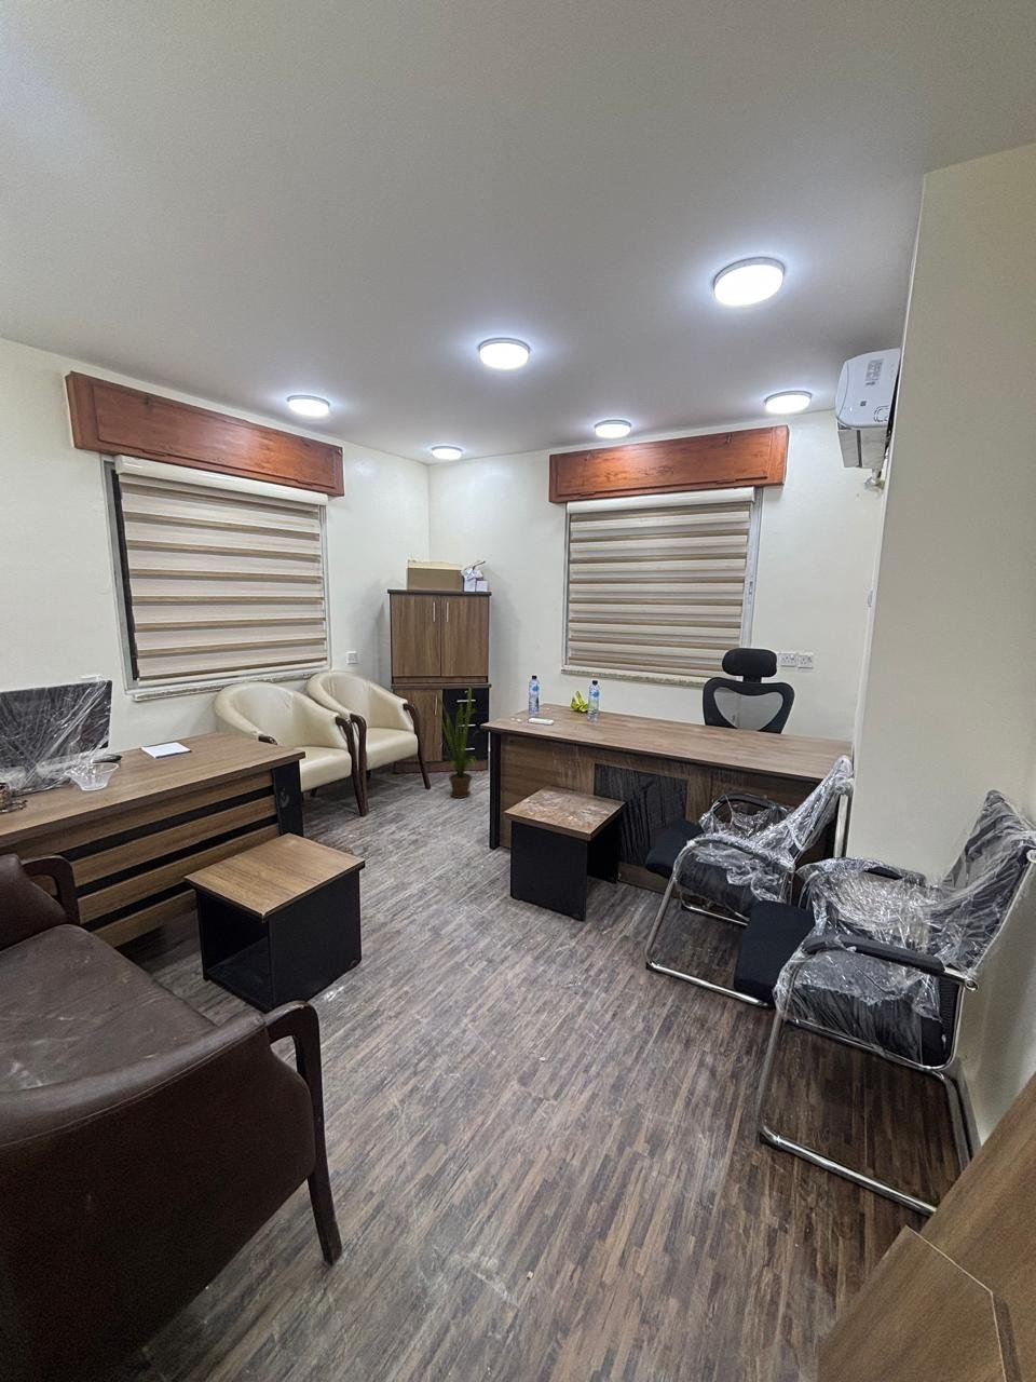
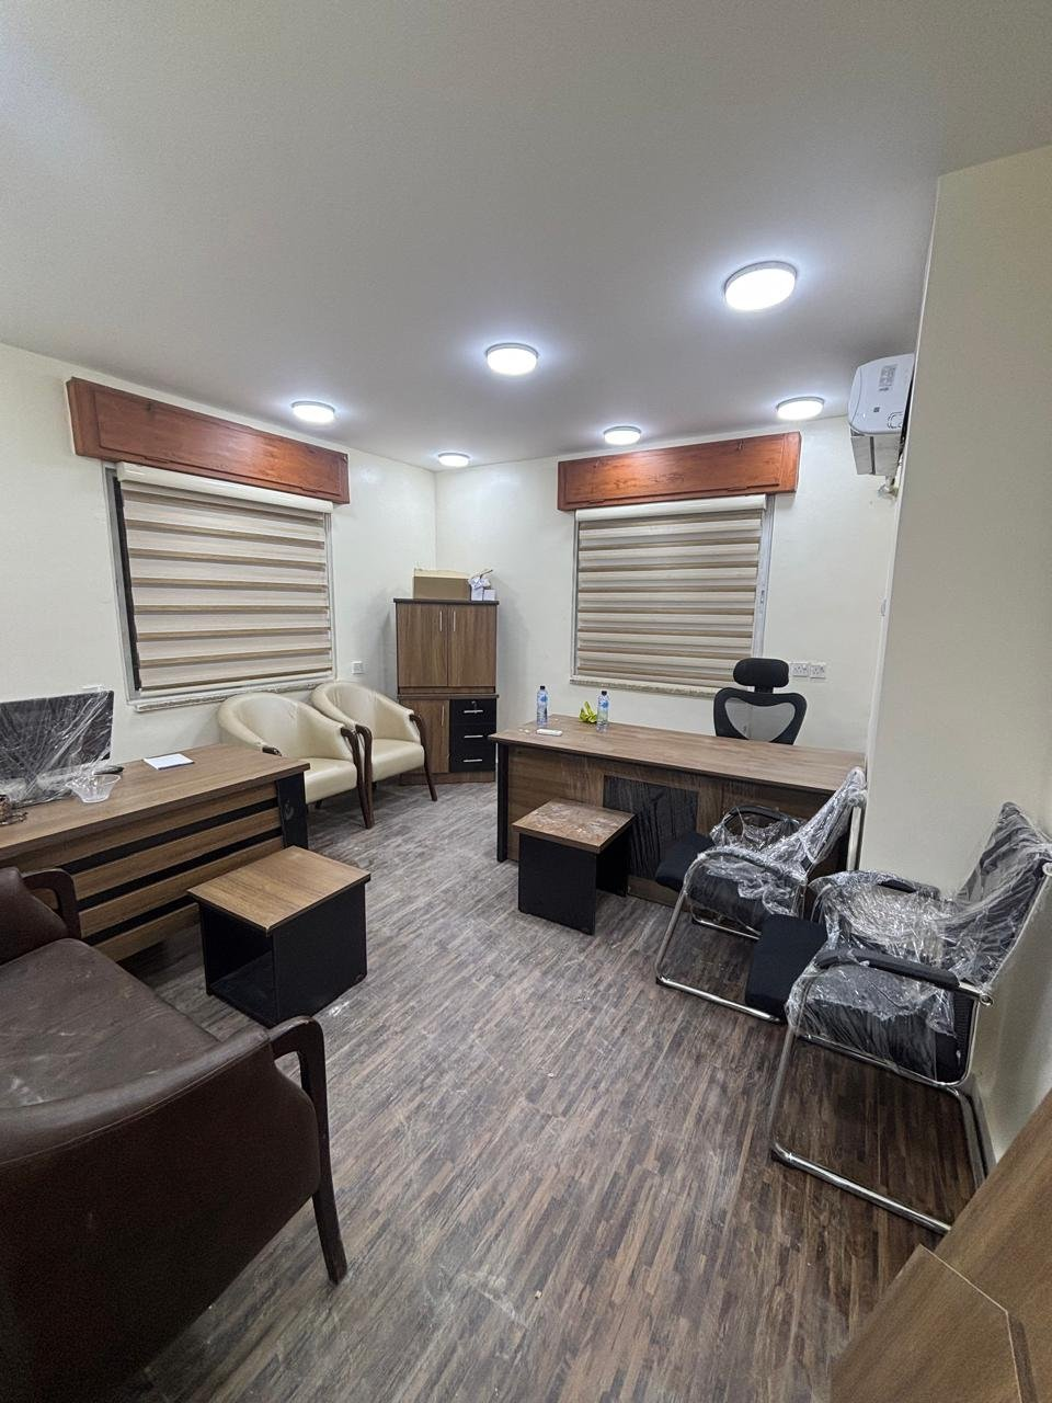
- house plant [422,684,479,799]
